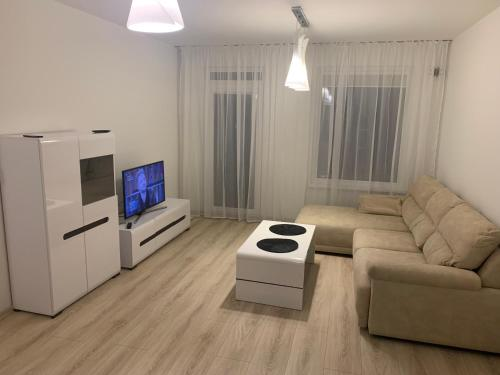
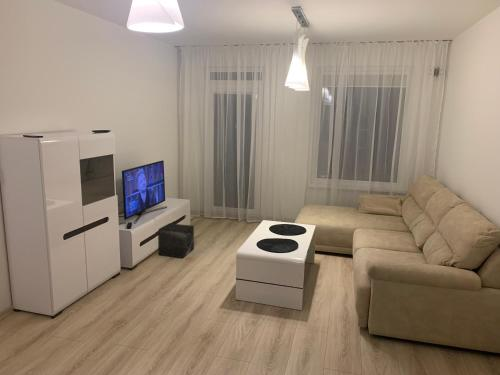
+ speaker [157,222,195,259]
